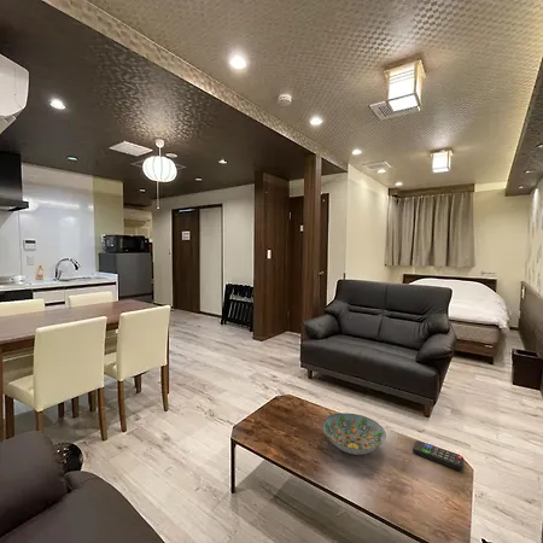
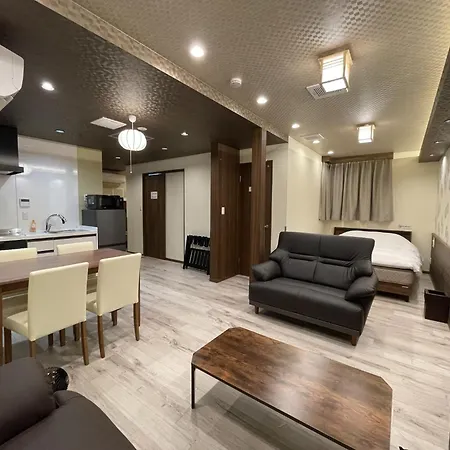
- decorative bowl [321,411,387,456]
- remote control [411,439,465,472]
